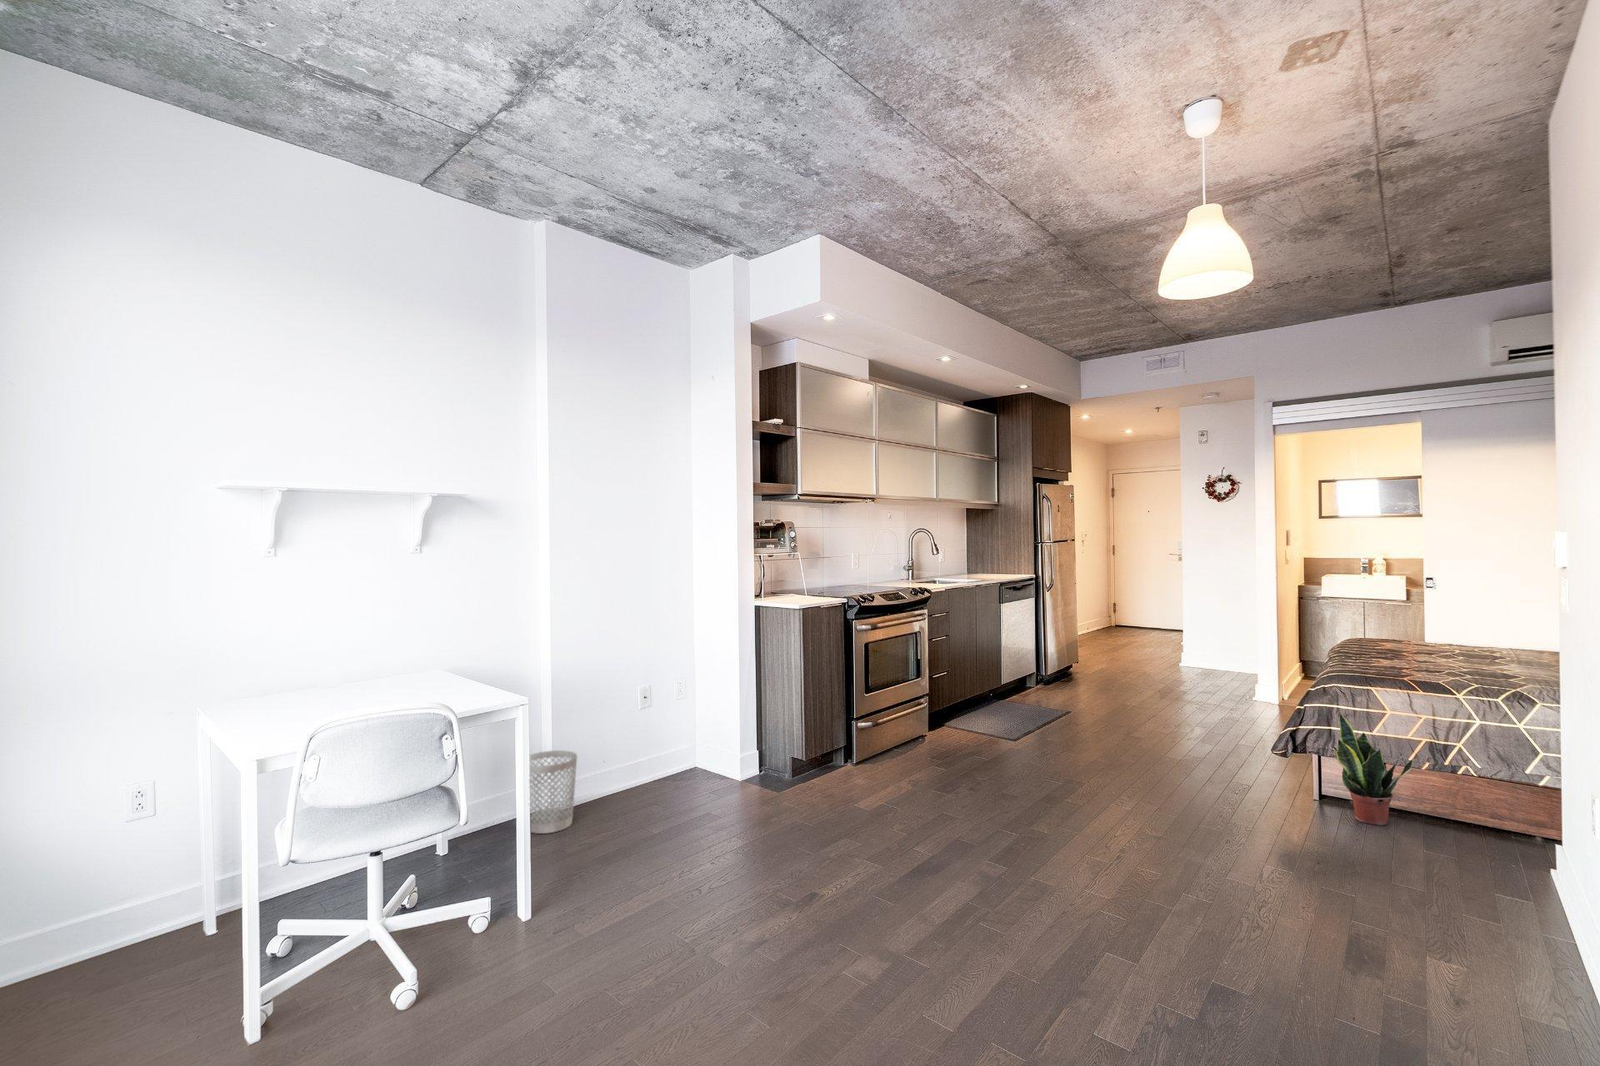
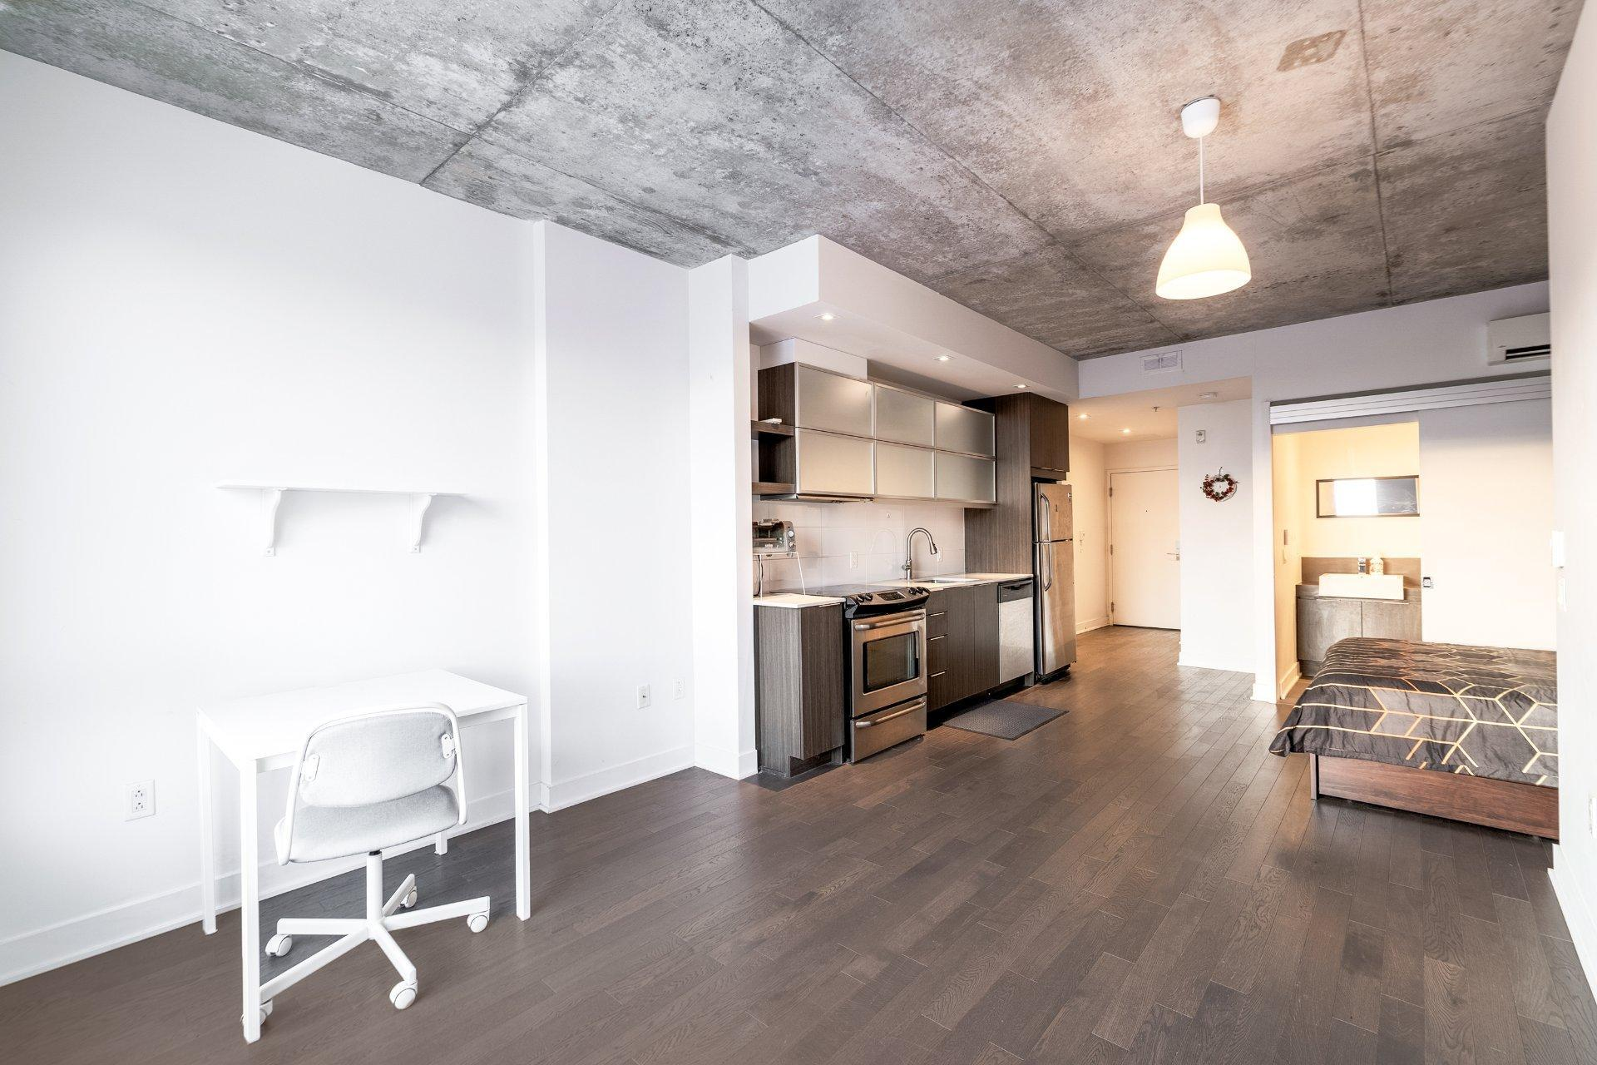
- potted plant [1333,713,1413,826]
- wastebasket [529,750,579,834]
